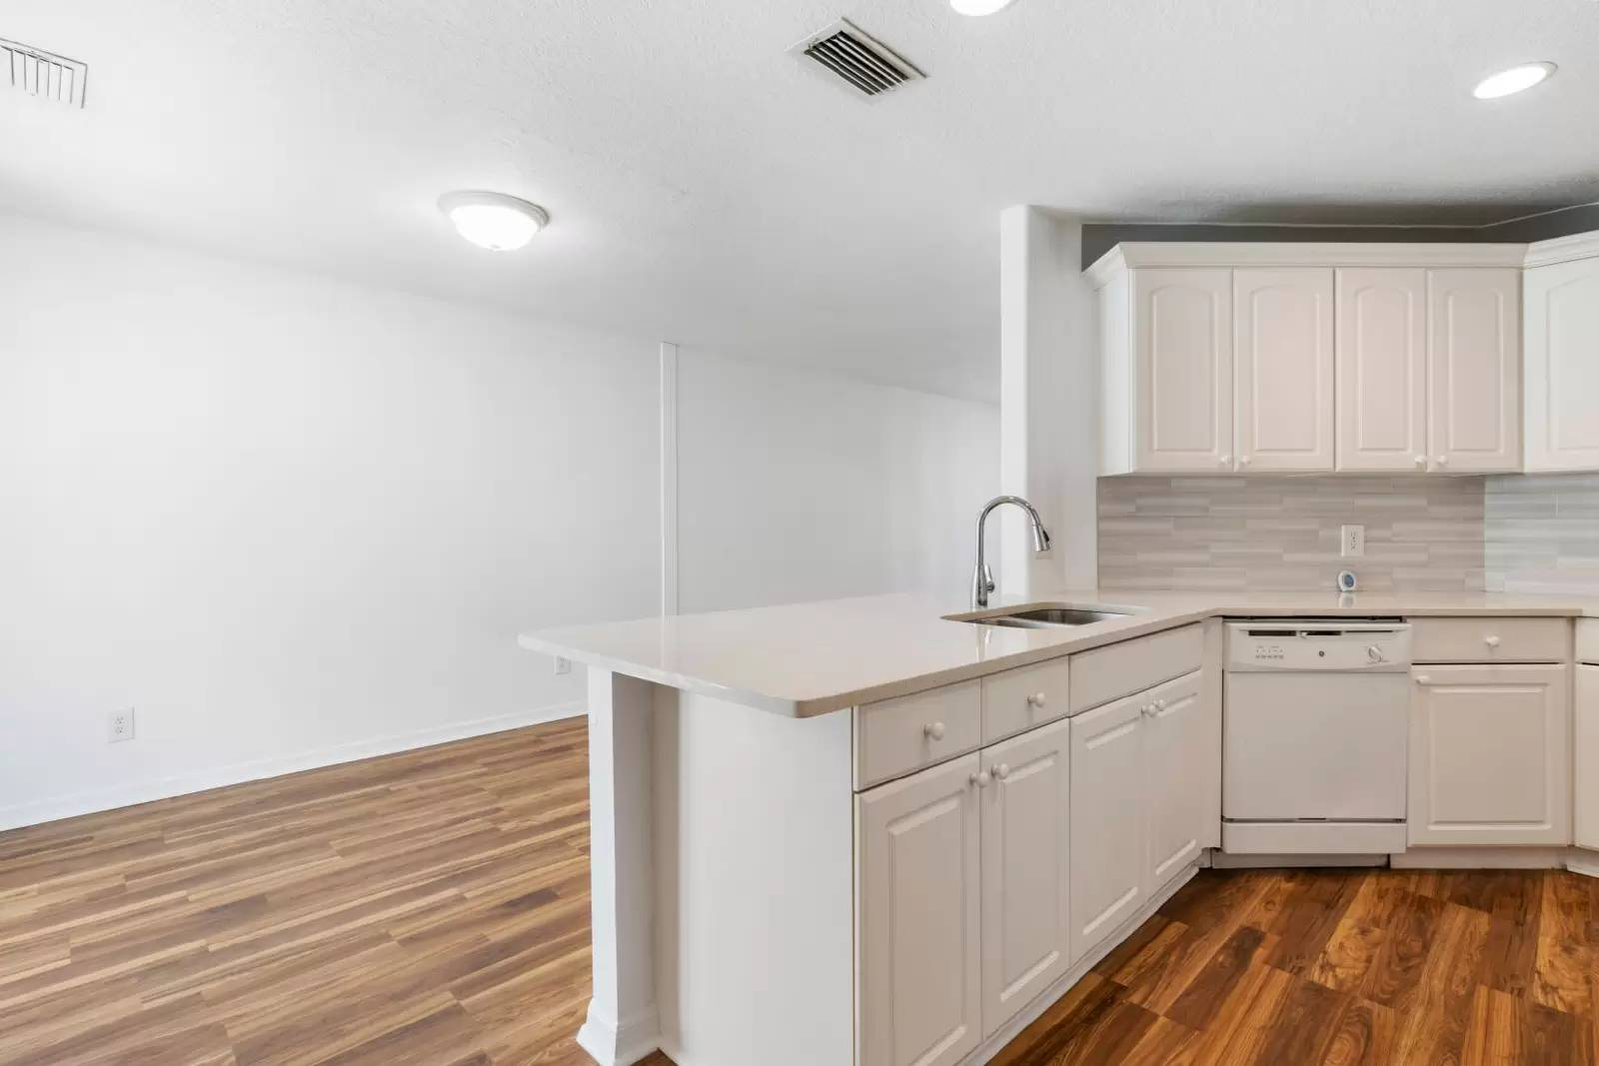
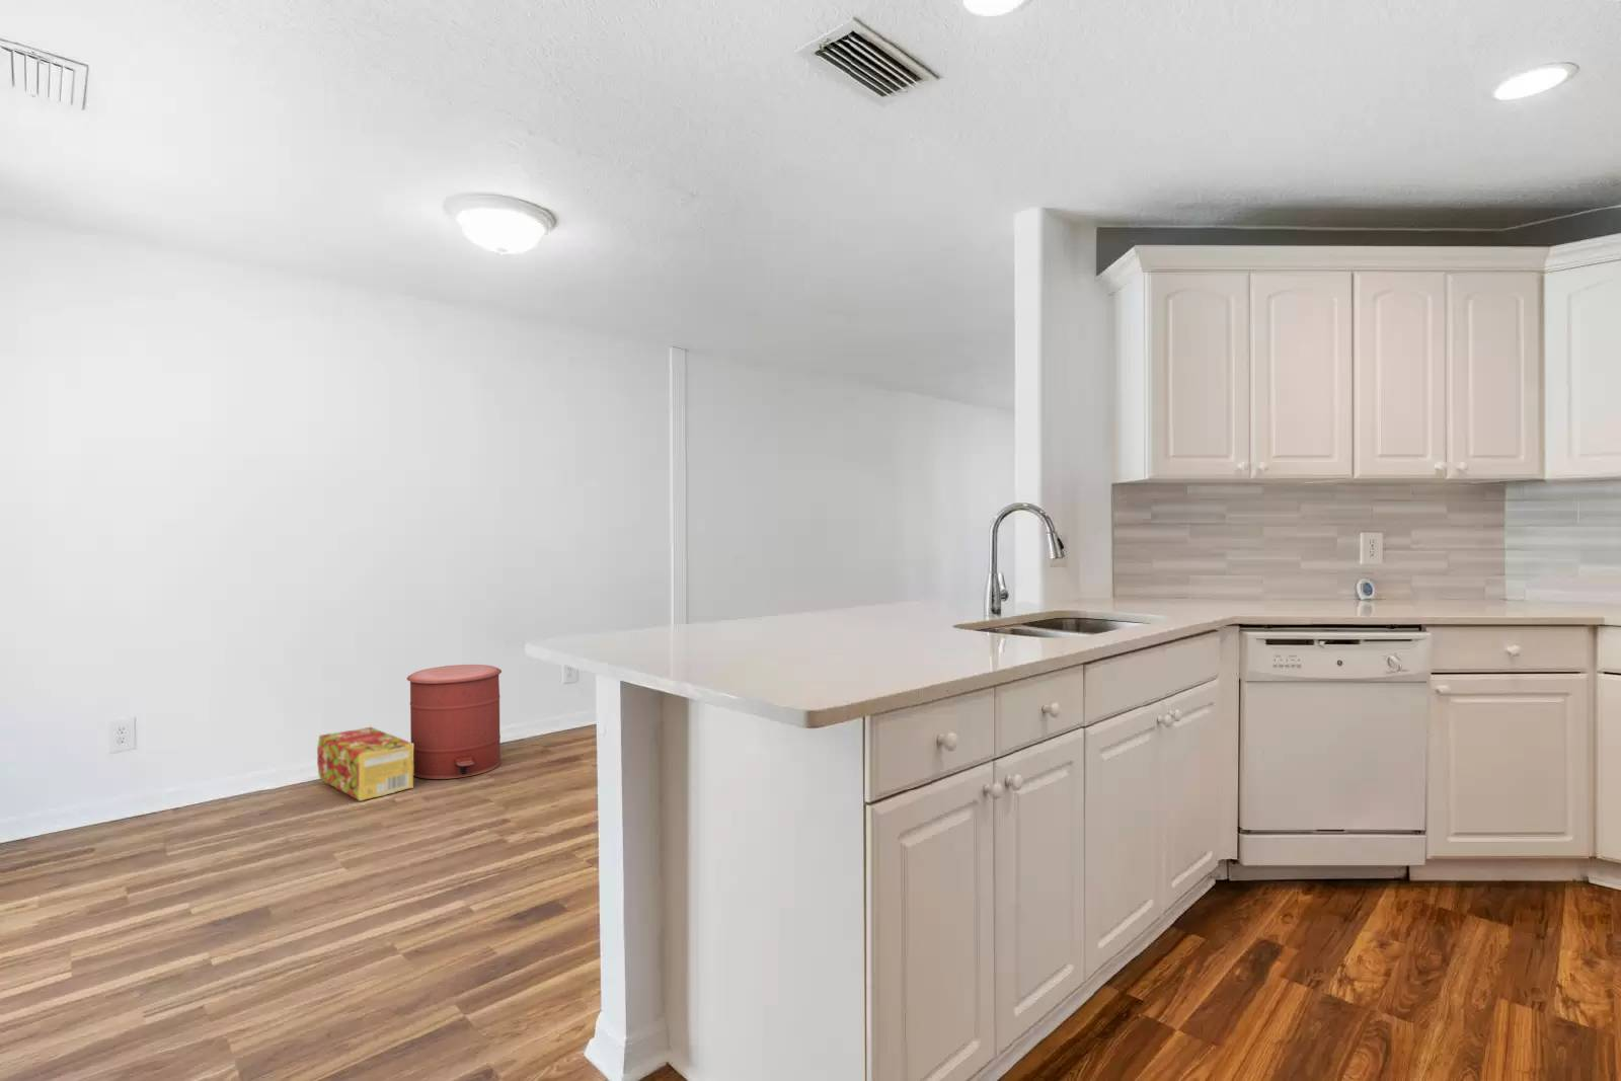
+ trash can [406,664,503,781]
+ cardboard box [316,725,415,802]
